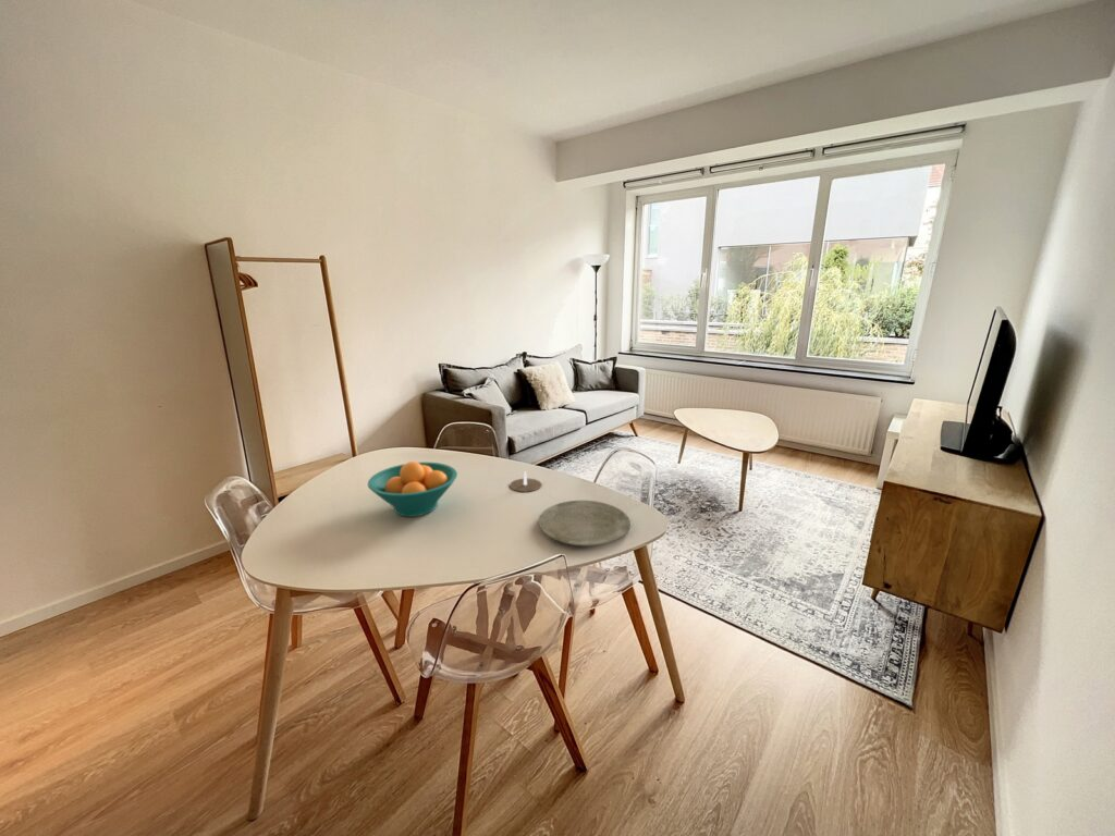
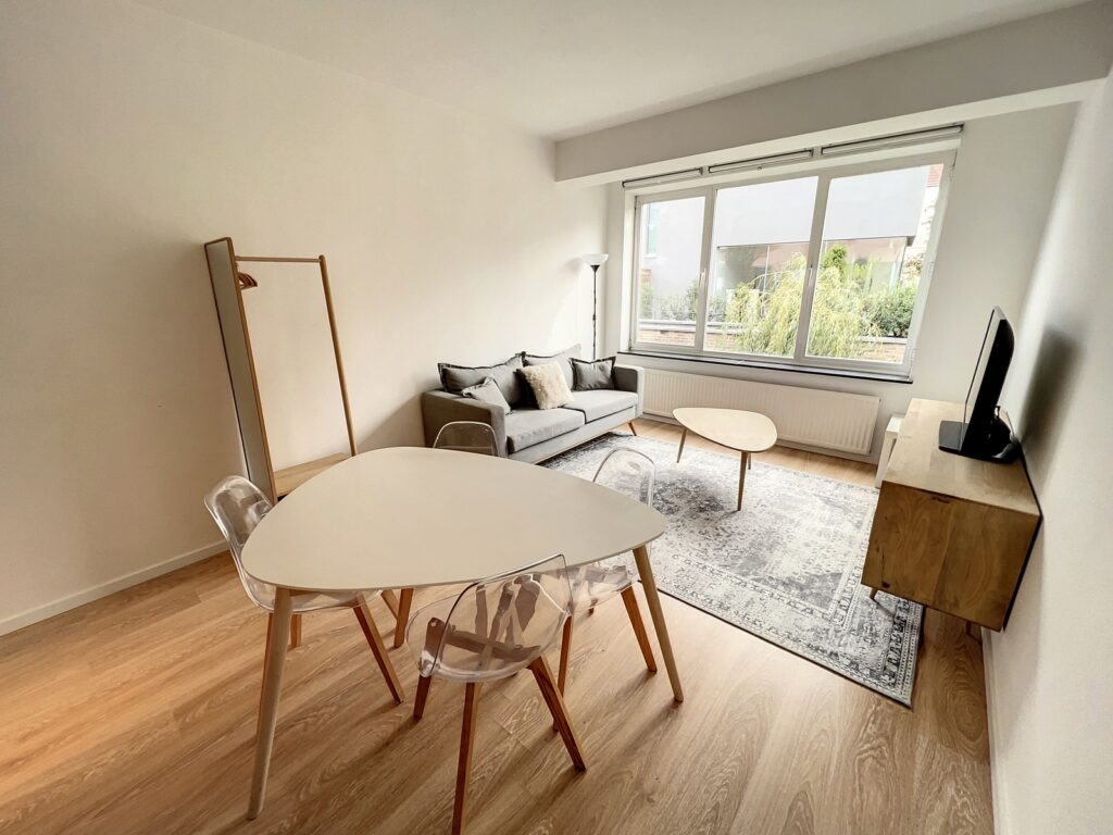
- candle [509,470,544,493]
- plate [538,500,632,548]
- fruit bowl [367,460,458,518]
